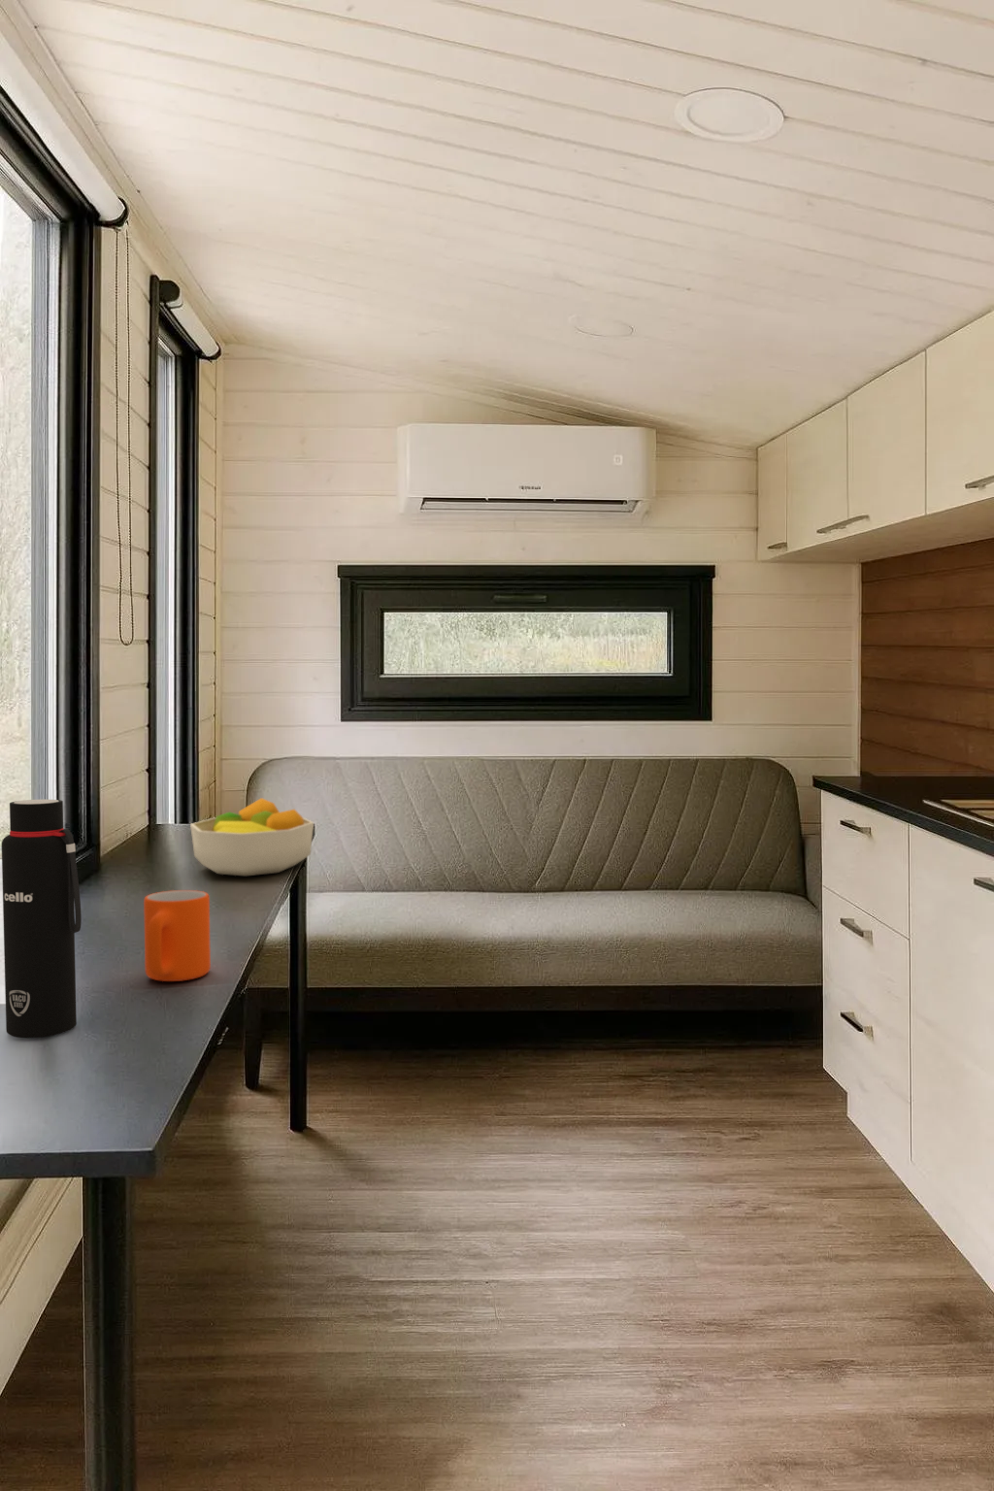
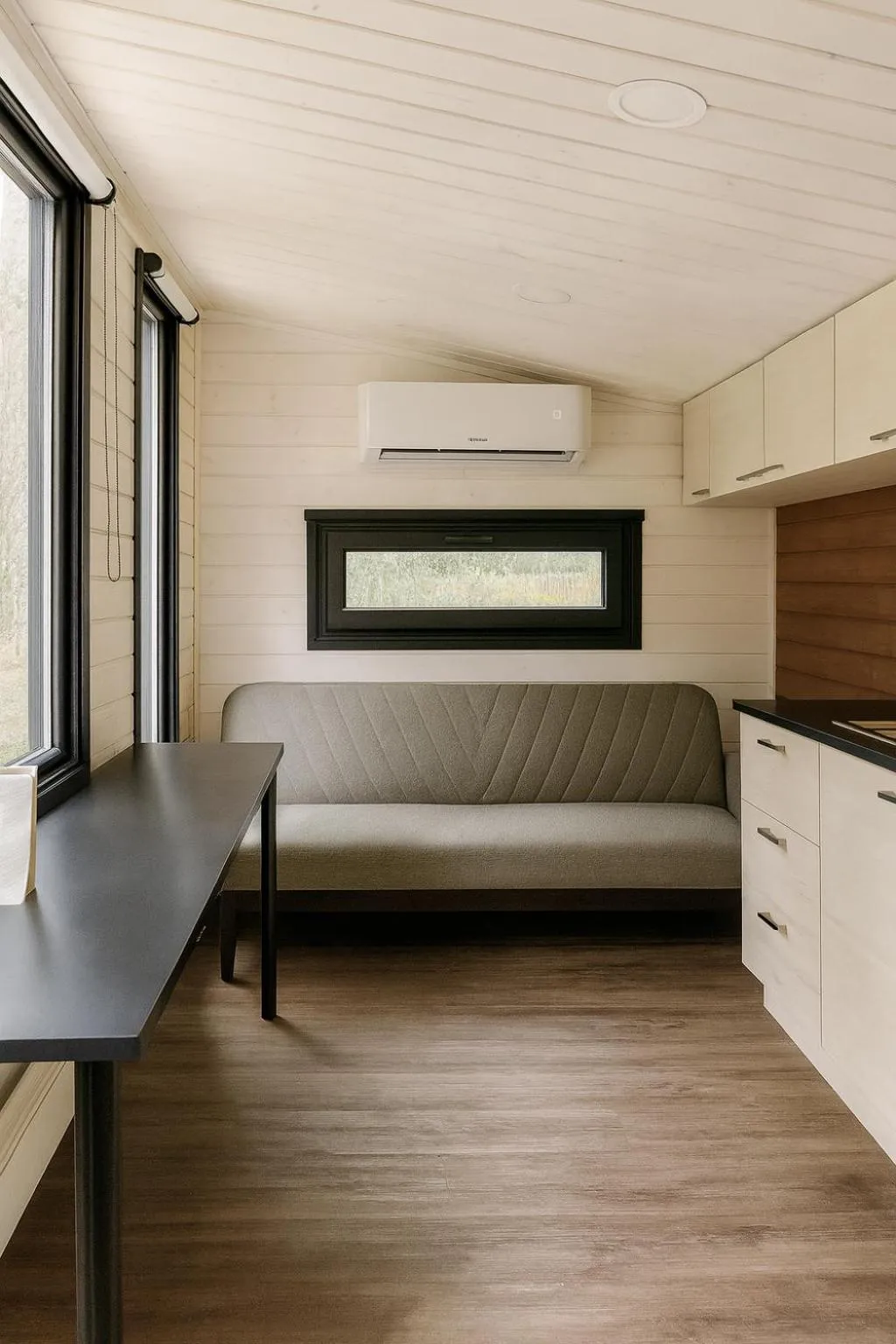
- fruit bowl [190,797,314,876]
- mug [143,890,212,983]
- water bottle [1,799,82,1038]
